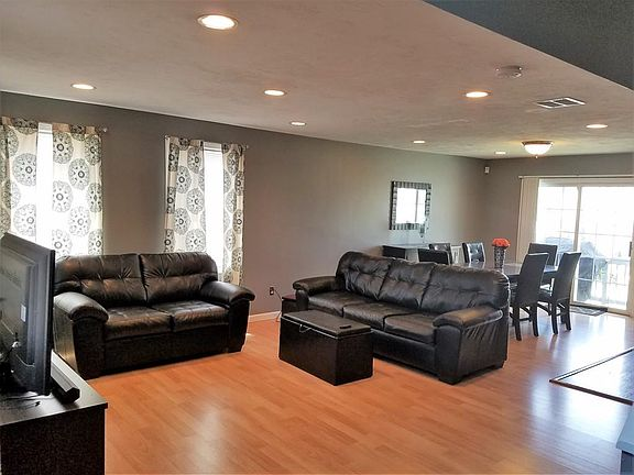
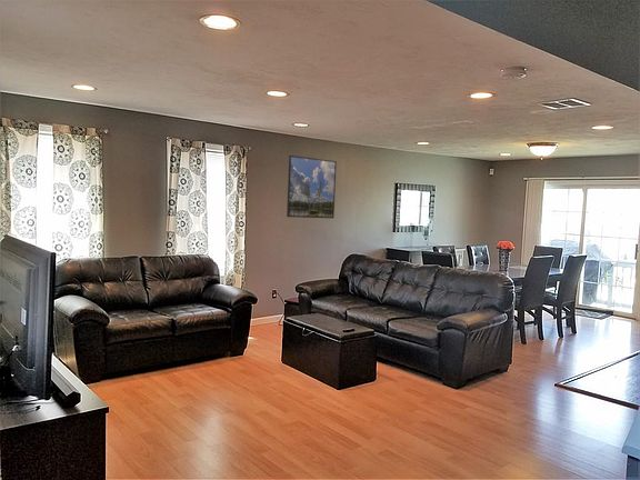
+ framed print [286,154,338,219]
